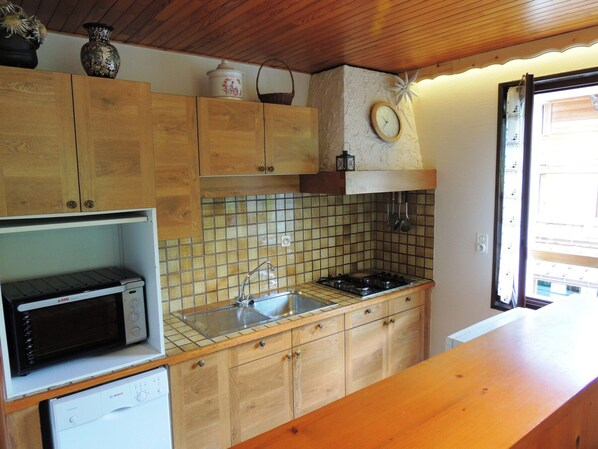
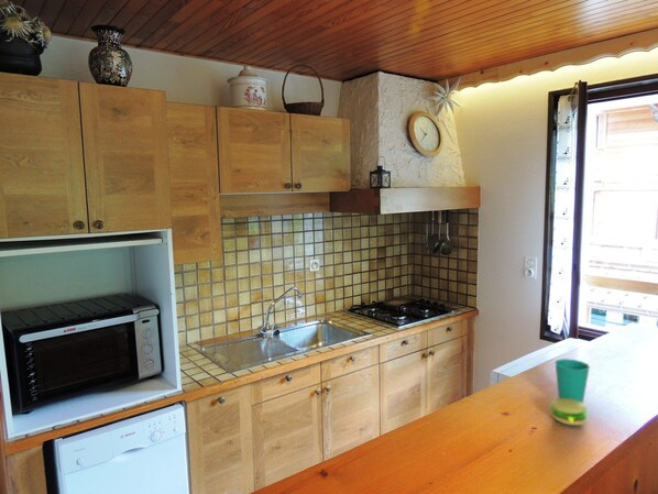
+ cup [549,358,591,426]
